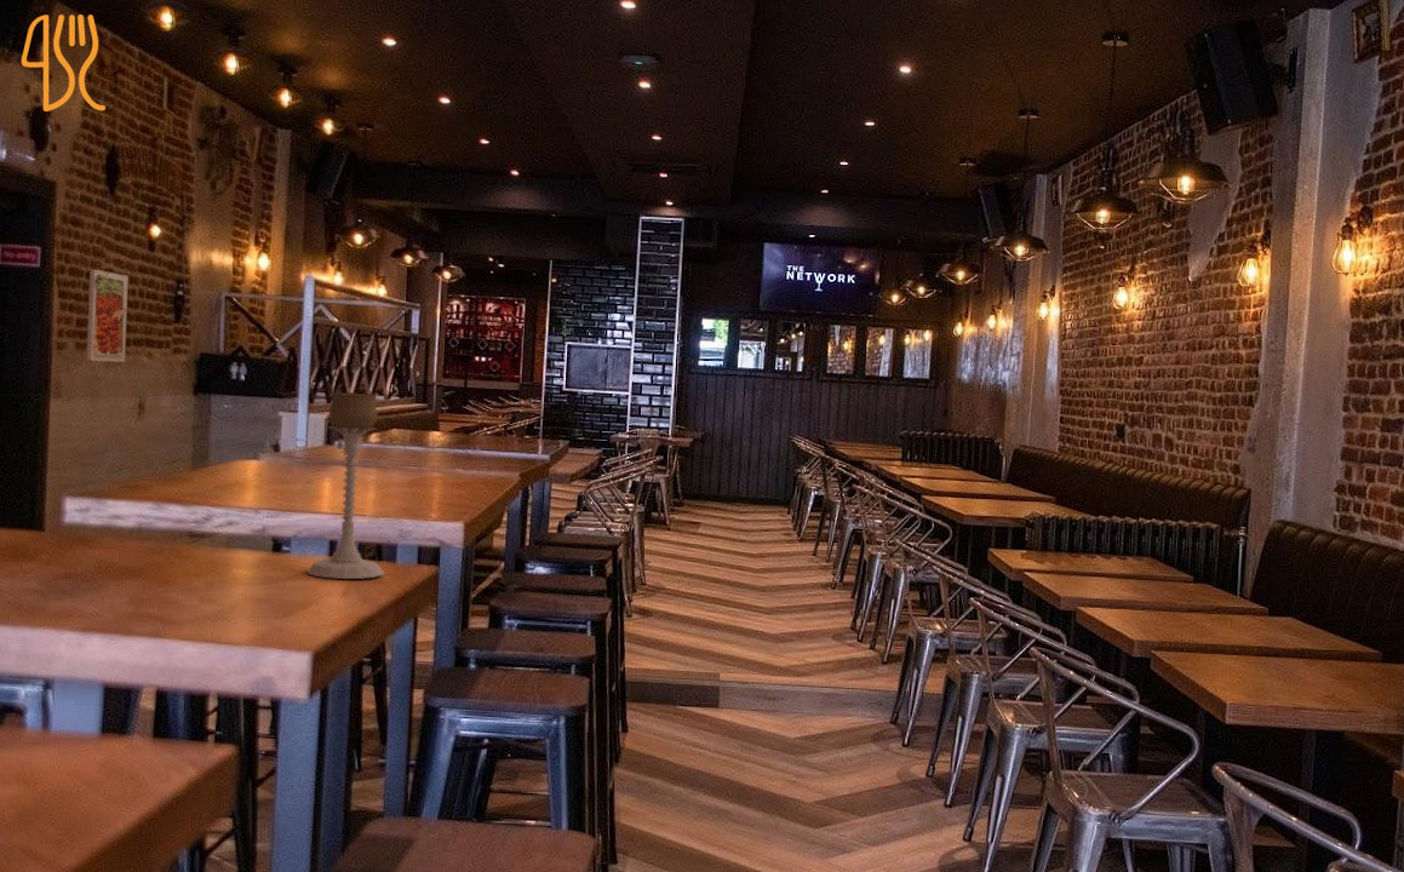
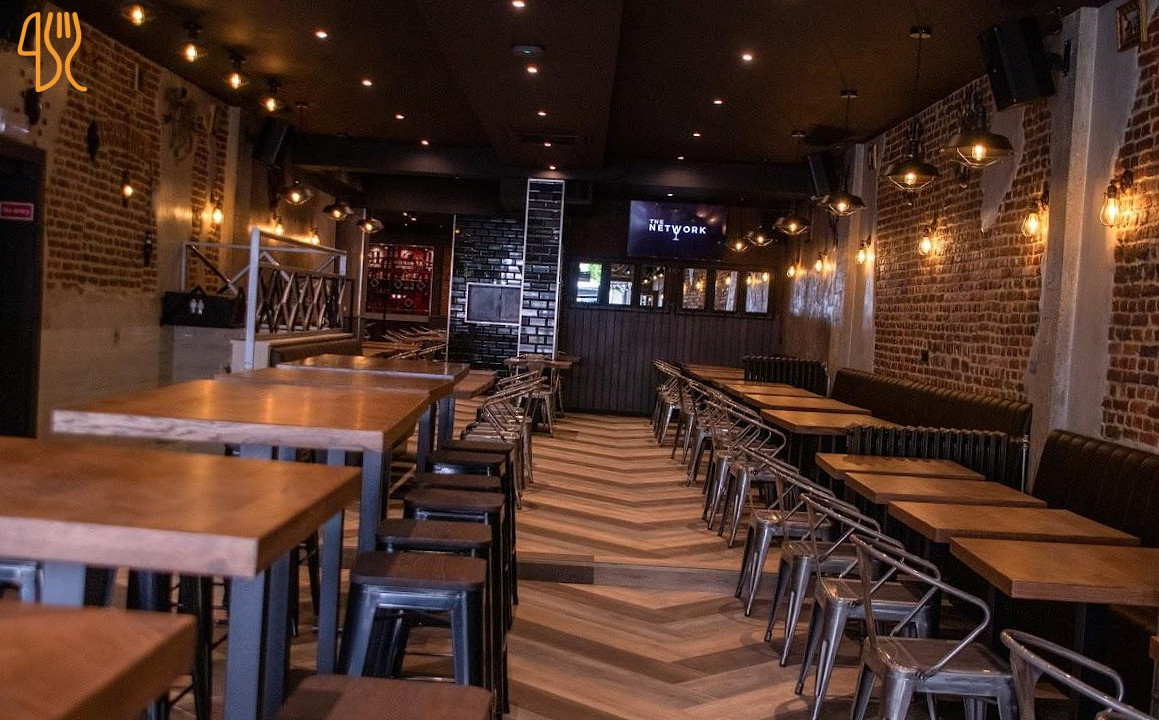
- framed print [85,268,130,363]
- candle holder [305,390,385,580]
